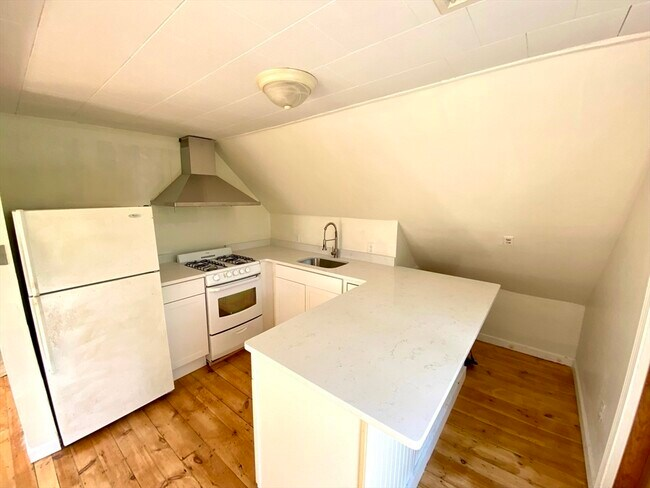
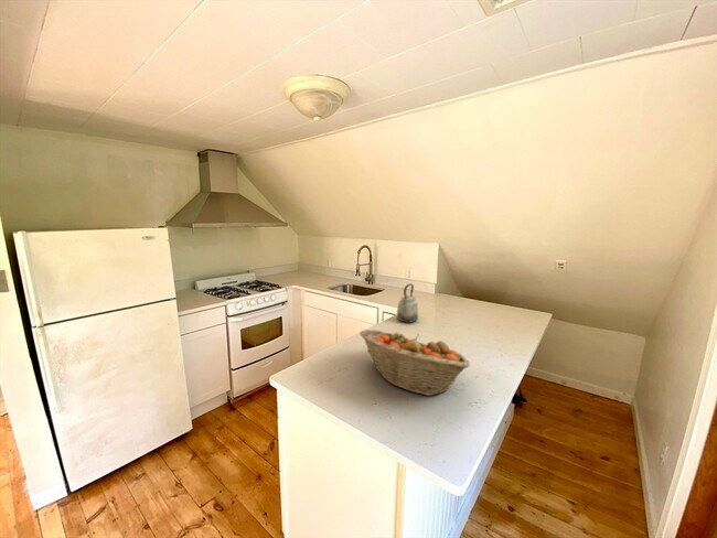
+ kettle [396,282,419,323]
+ fruit basket [358,329,471,397]
